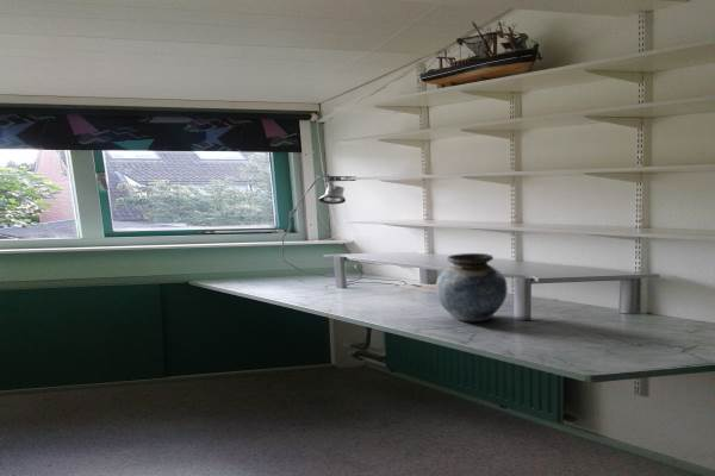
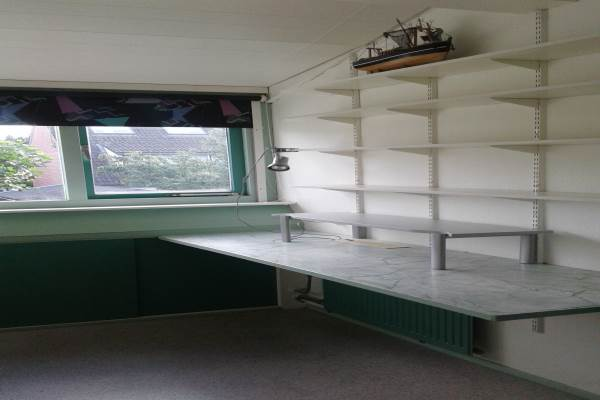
- vase [435,252,509,322]
